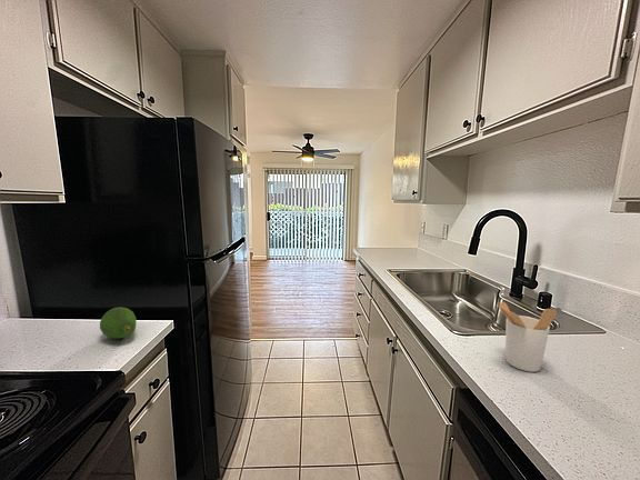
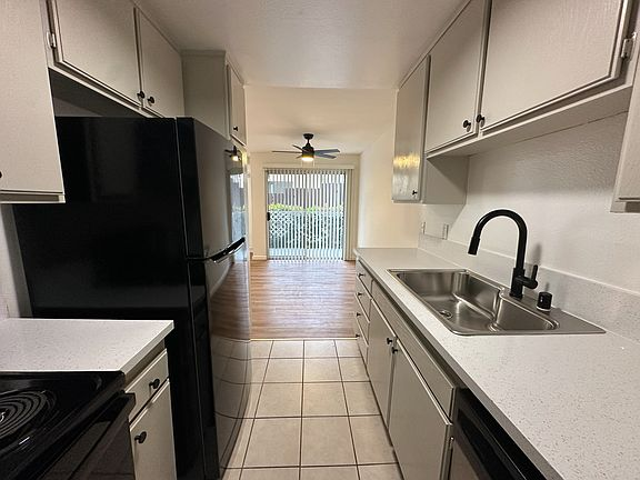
- fruit [99,306,138,340]
- utensil holder [496,301,558,373]
